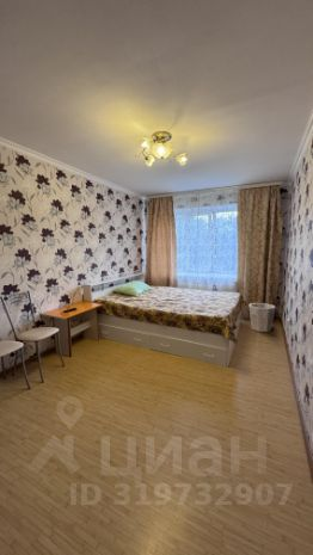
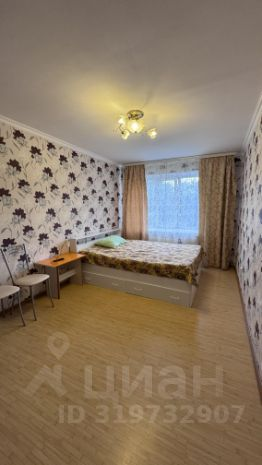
- waste bin [248,302,276,333]
